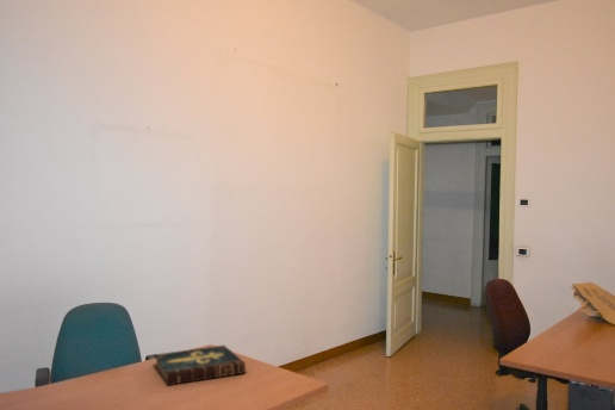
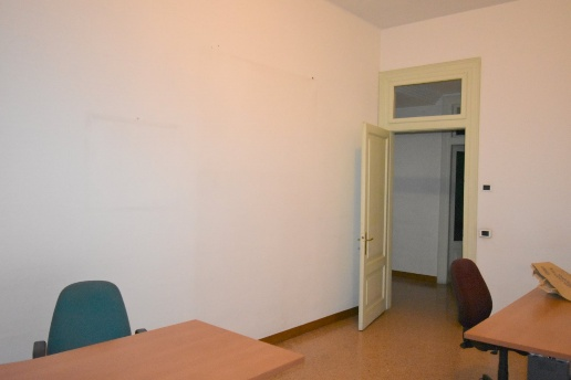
- book [153,344,247,387]
